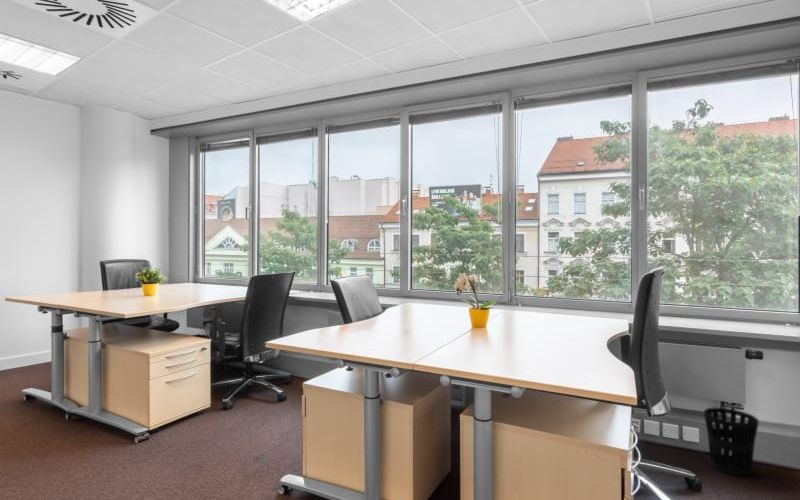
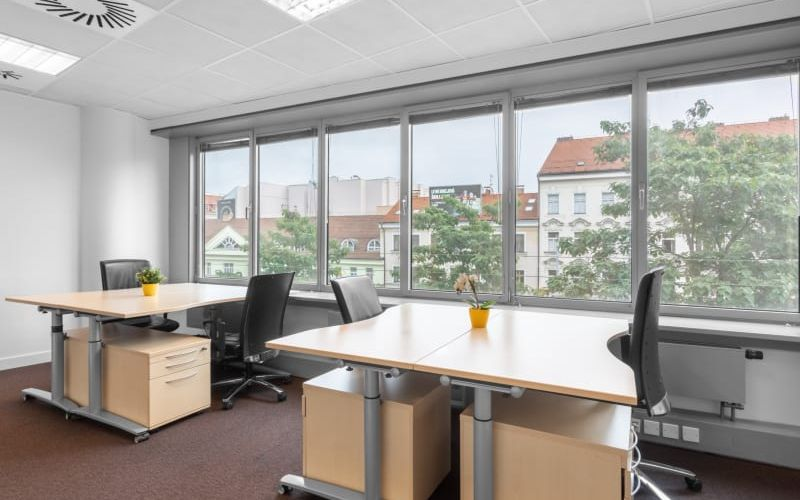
- wastebasket [703,407,759,477]
